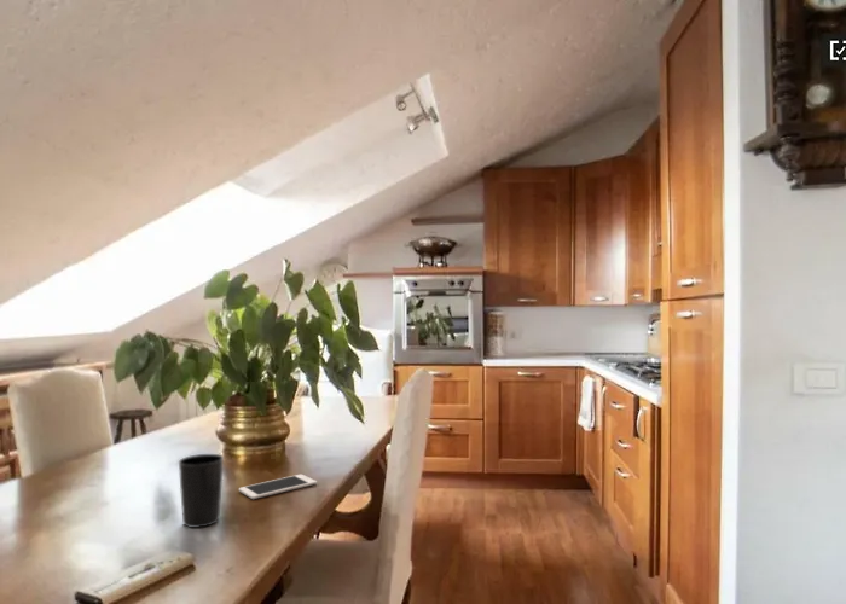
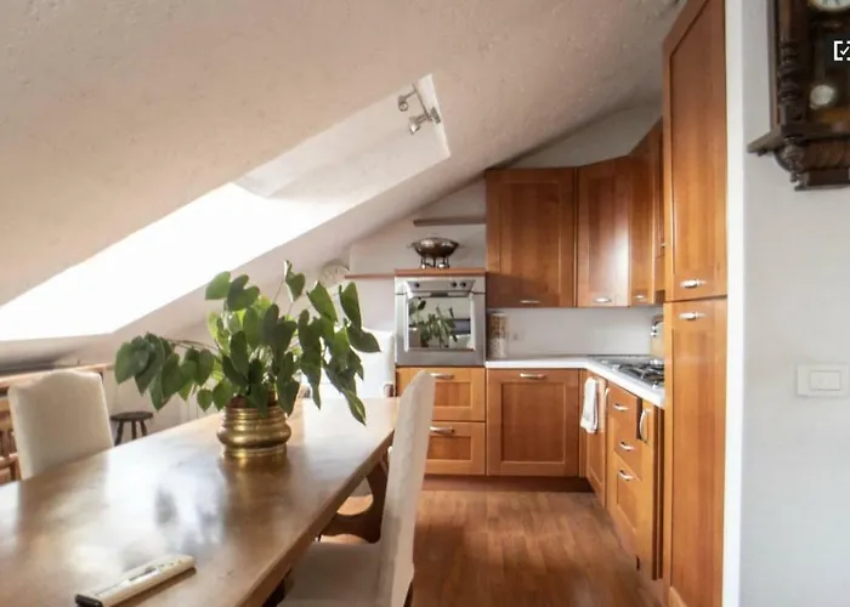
- cell phone [238,474,318,500]
- cup [178,453,225,529]
